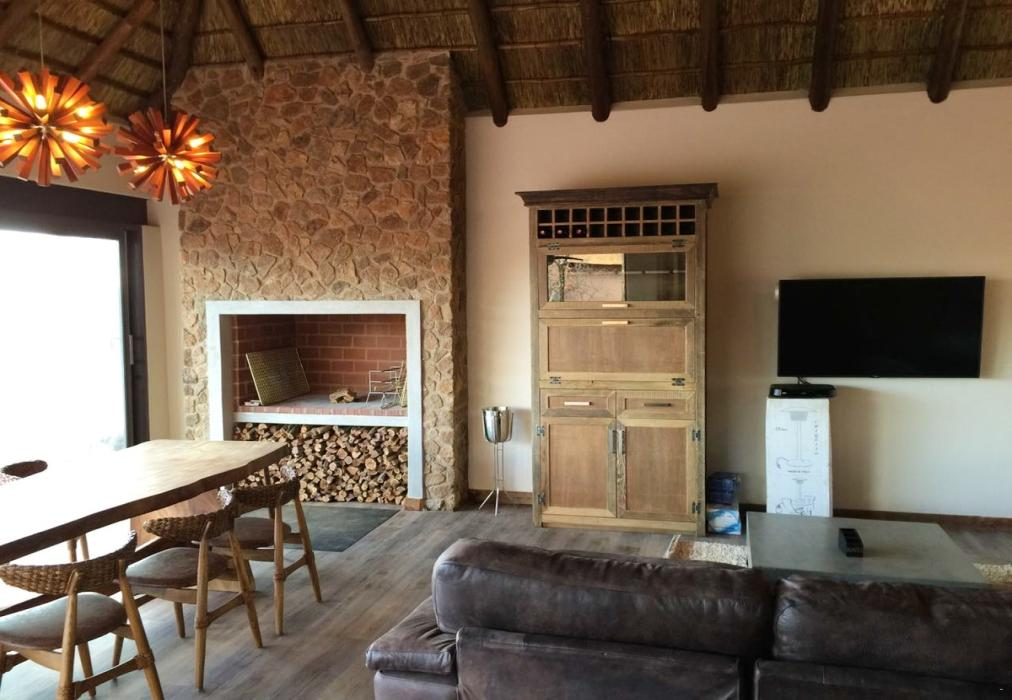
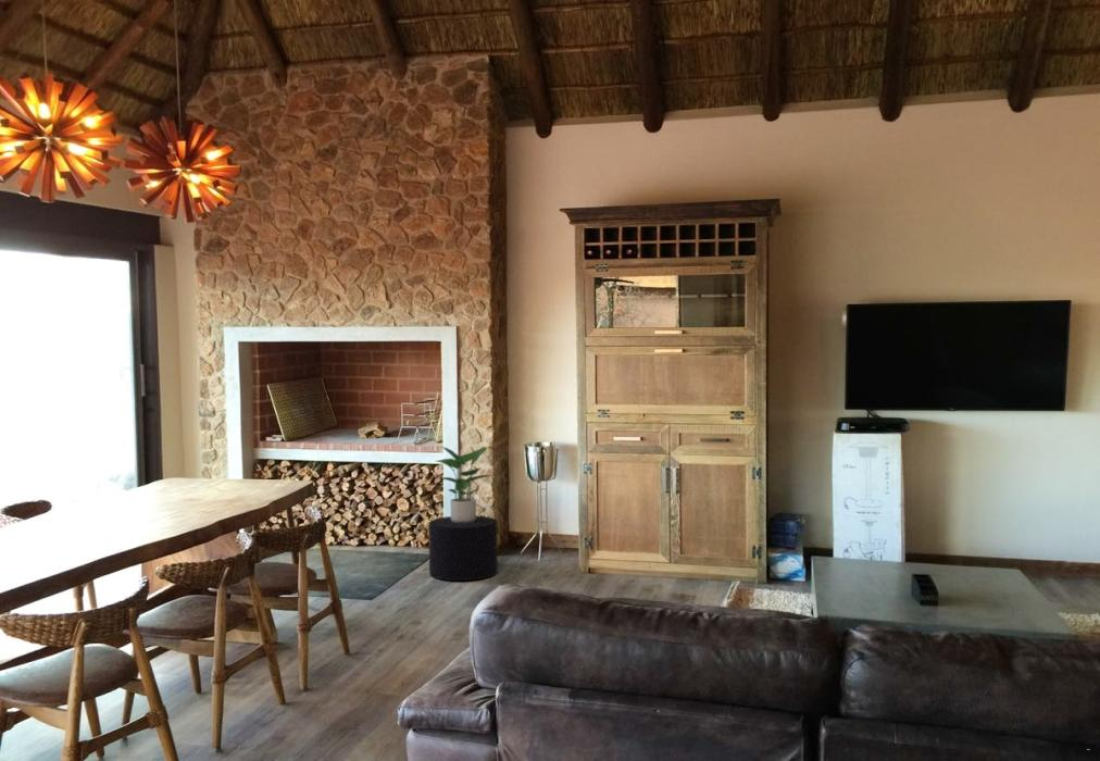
+ stool [427,514,499,582]
+ potted plant [436,446,493,523]
